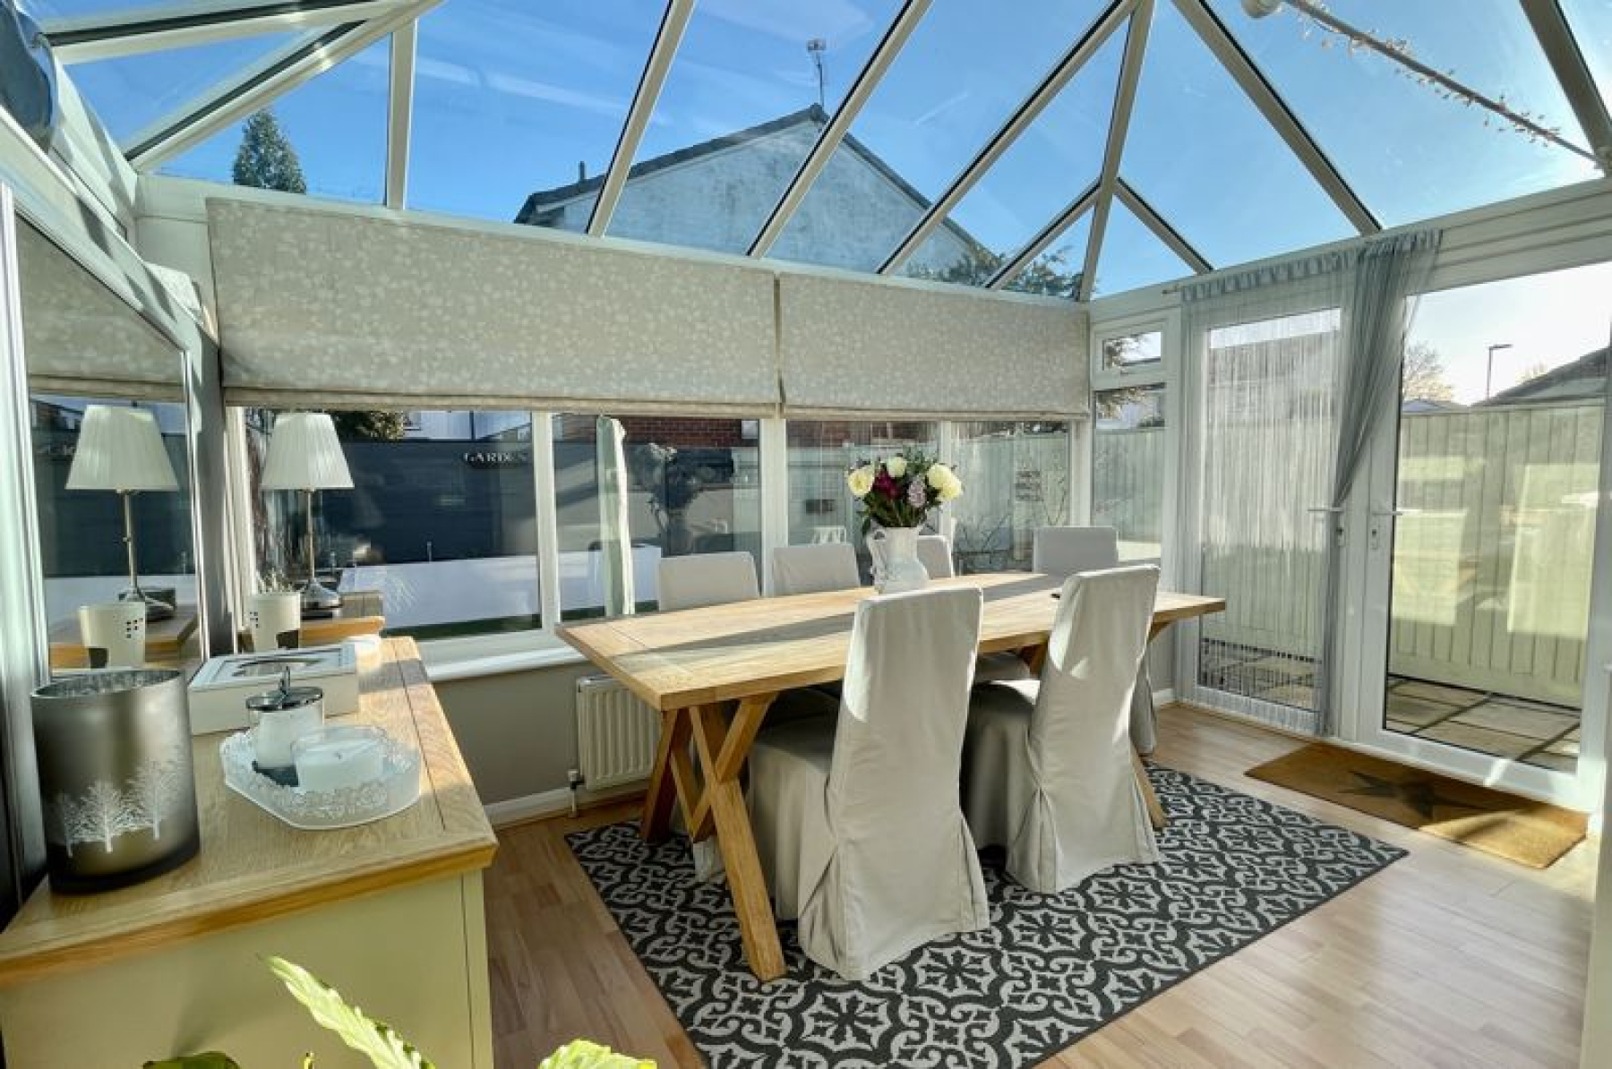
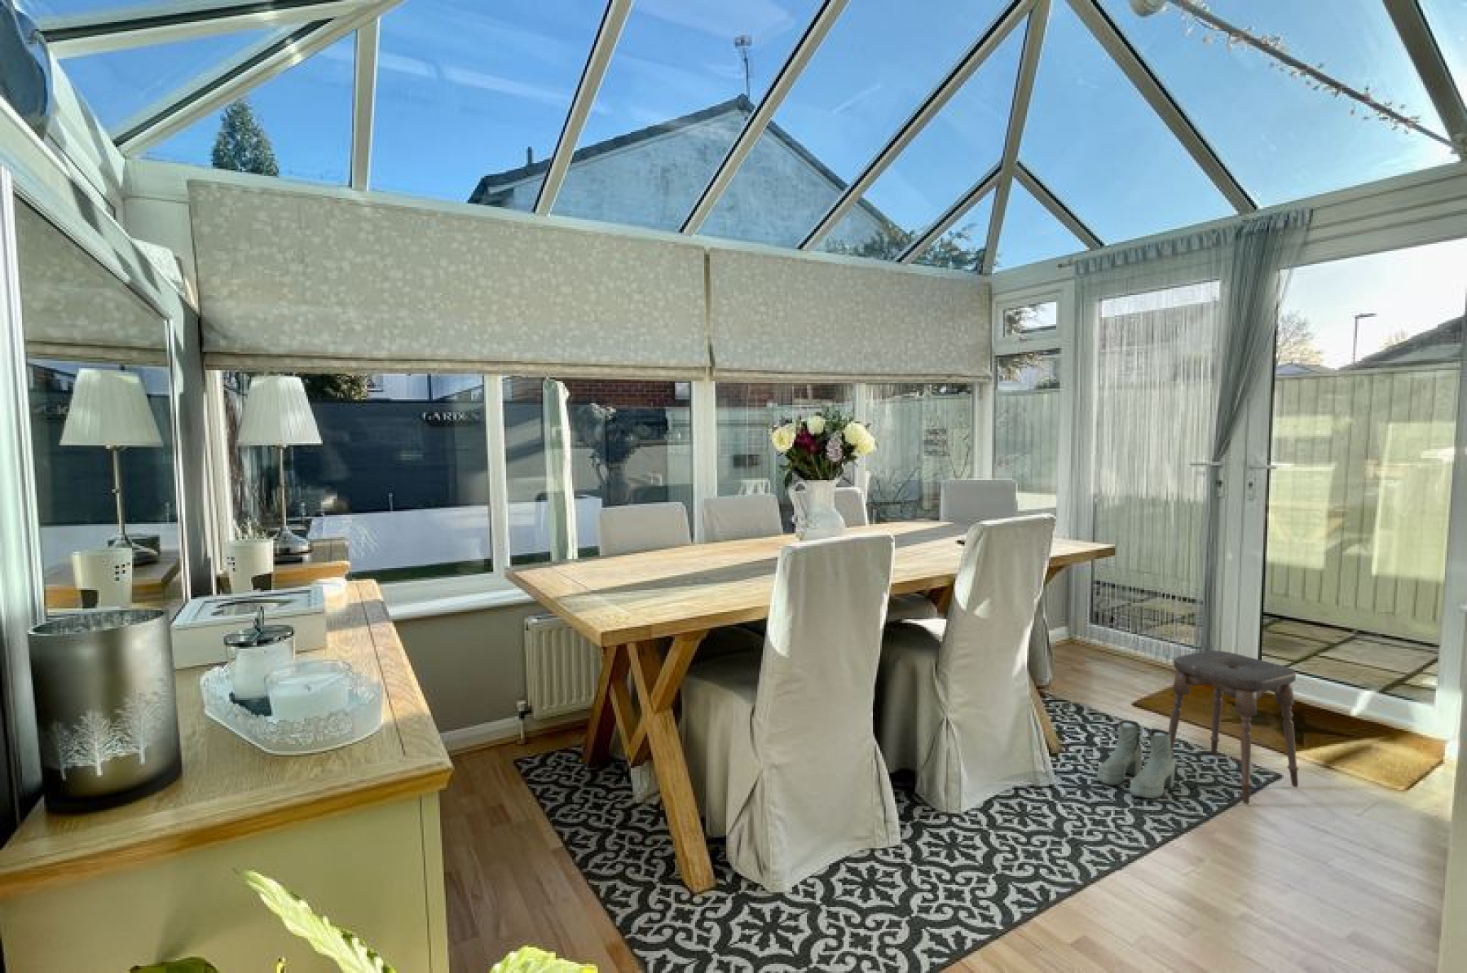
+ stool [1168,649,1300,805]
+ boots [1096,720,1176,798]
